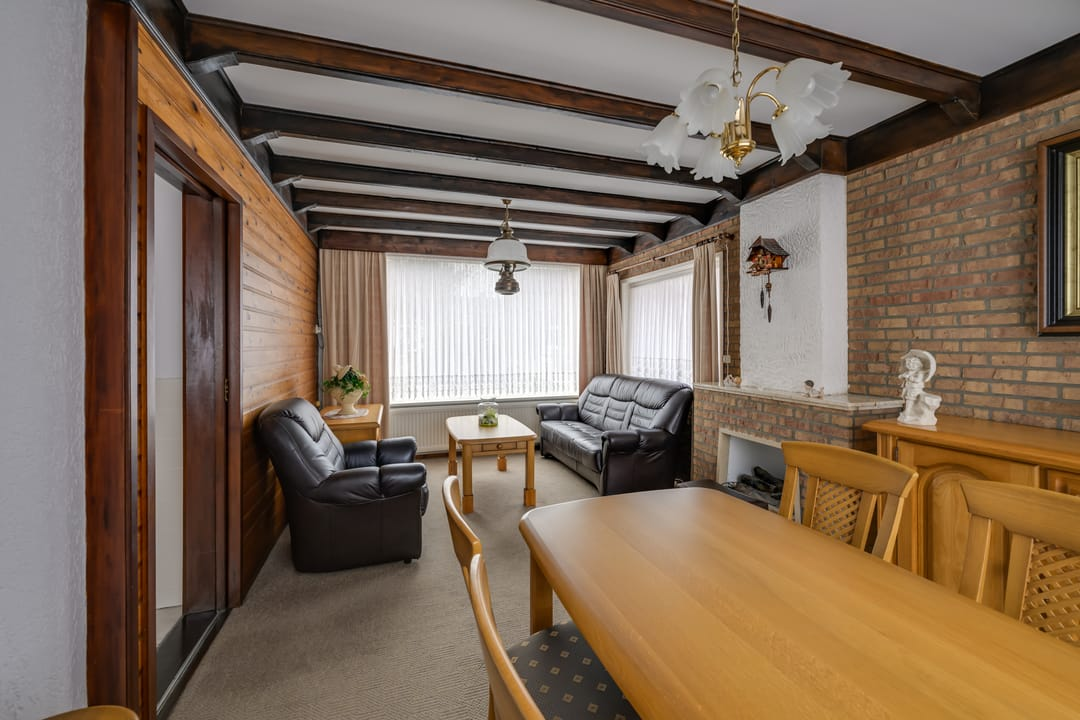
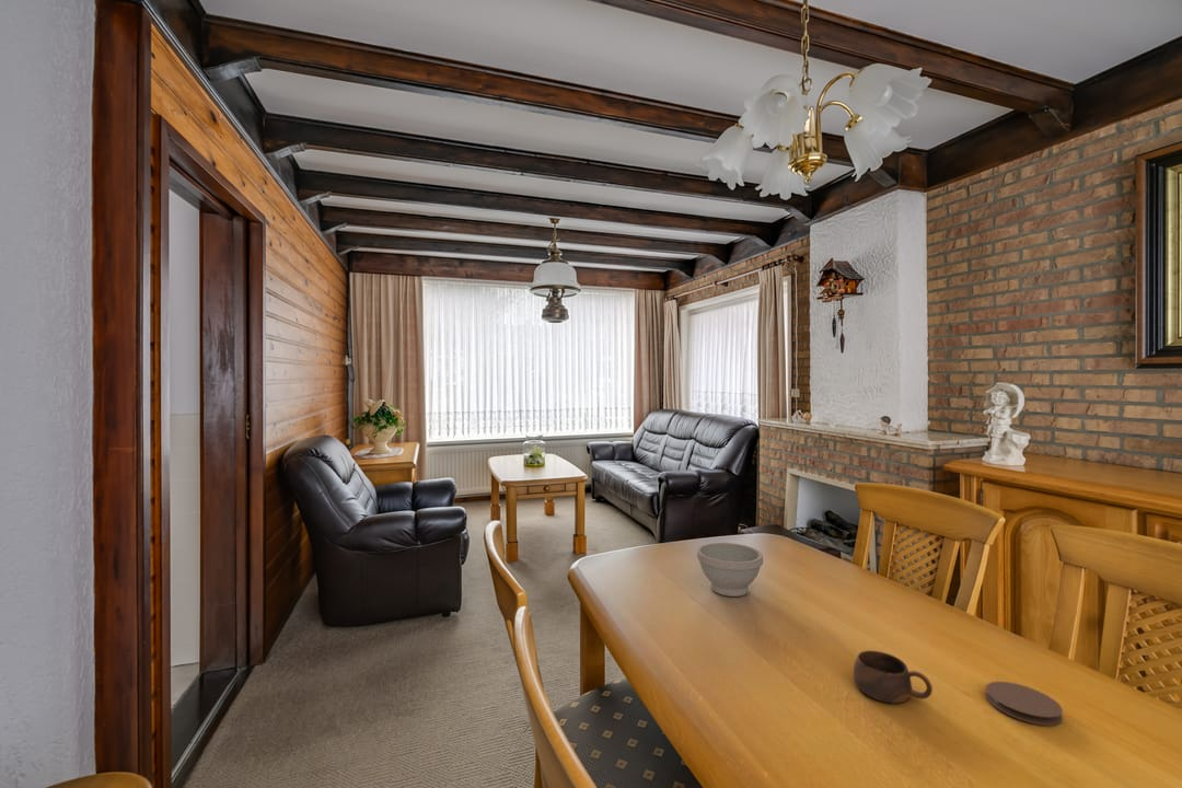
+ cup [853,649,934,704]
+ bowl [696,542,764,598]
+ coaster [985,681,1064,727]
